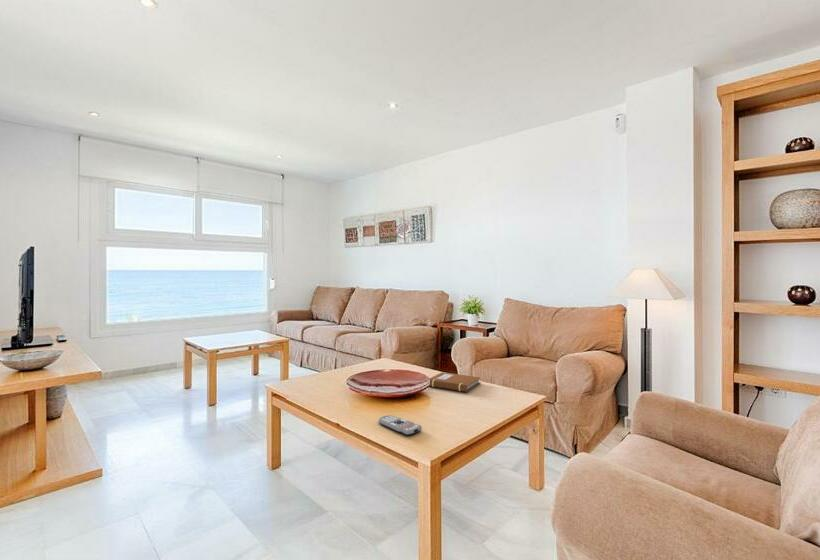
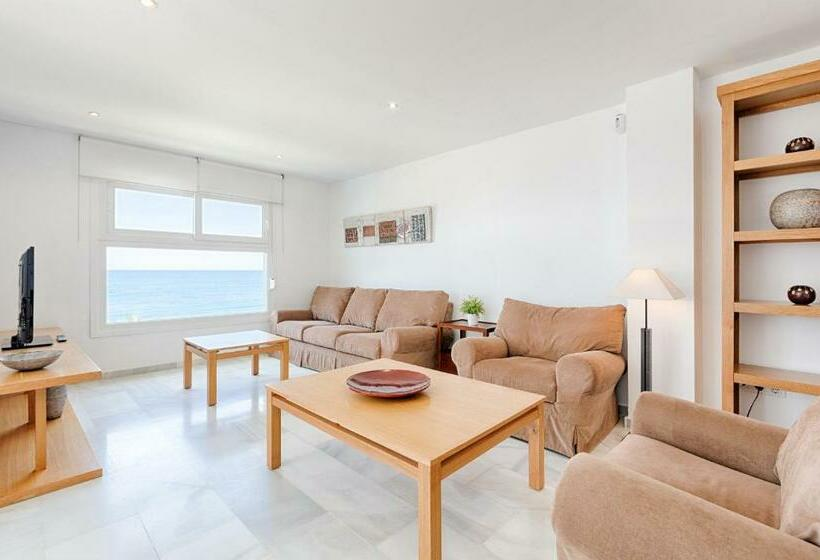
- remote control [377,414,423,436]
- notebook [428,371,481,393]
